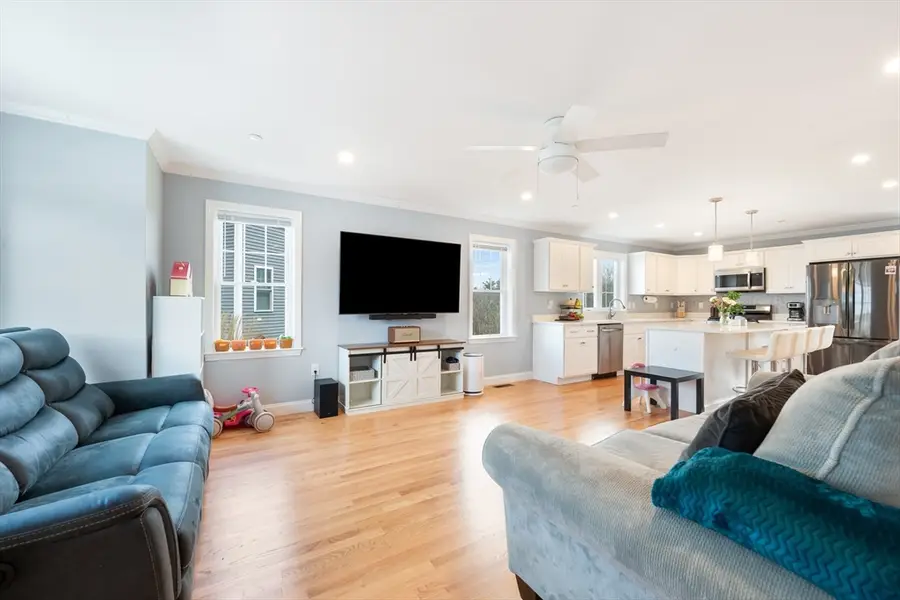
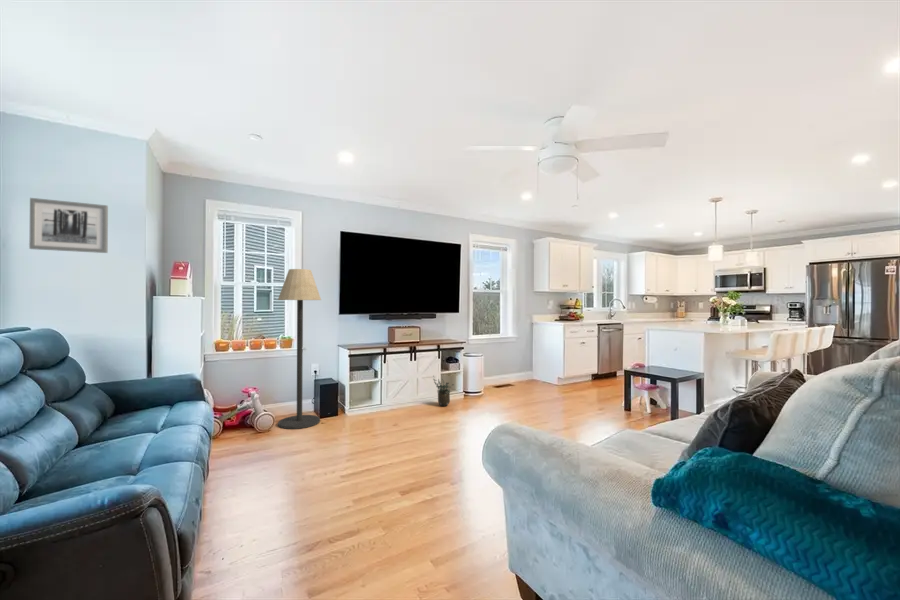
+ floor lamp [277,268,322,430]
+ potted plant [432,375,455,407]
+ wall art [28,197,109,254]
